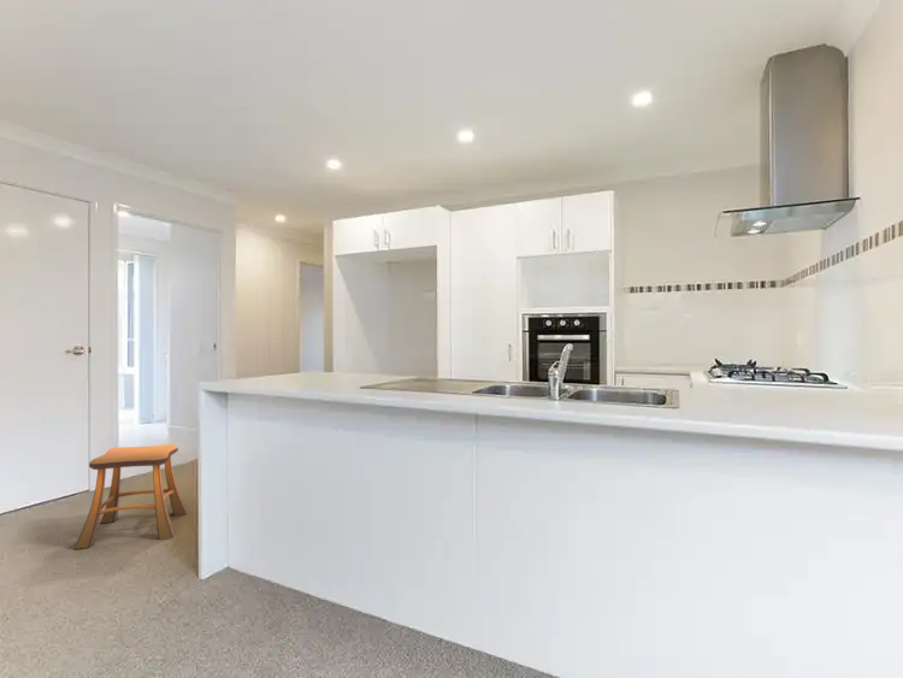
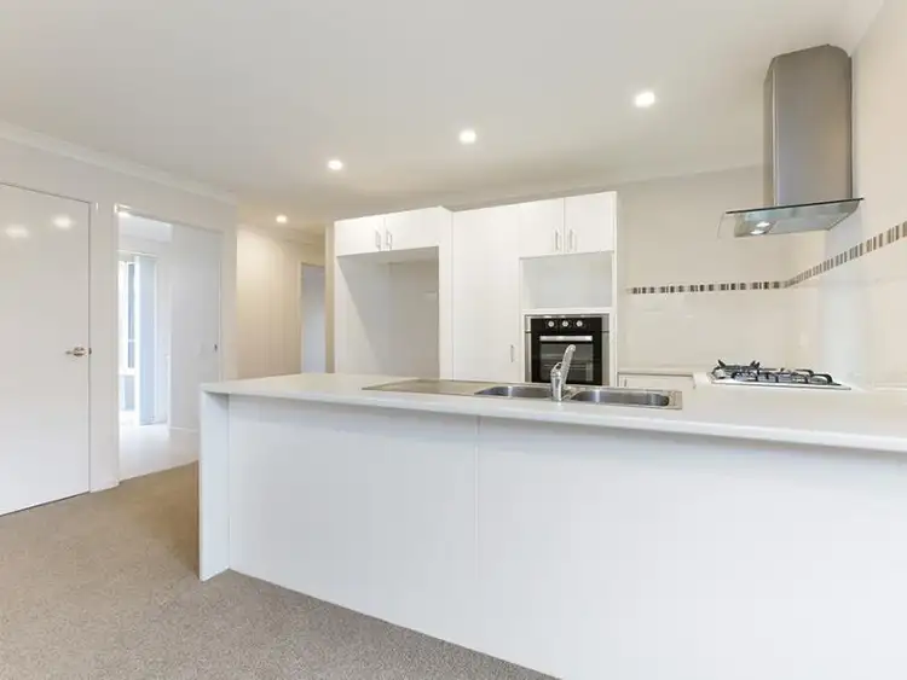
- stool [72,443,190,550]
